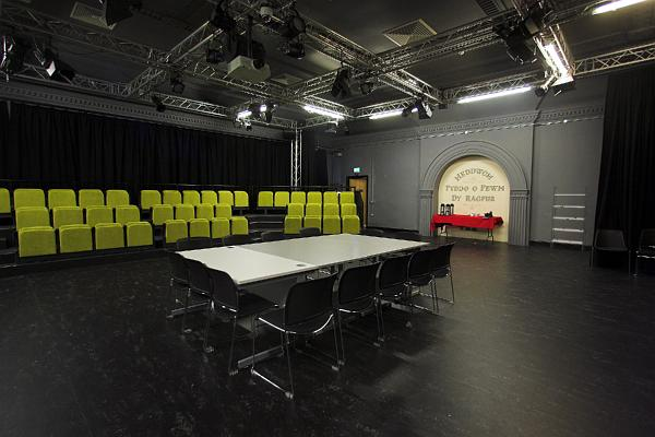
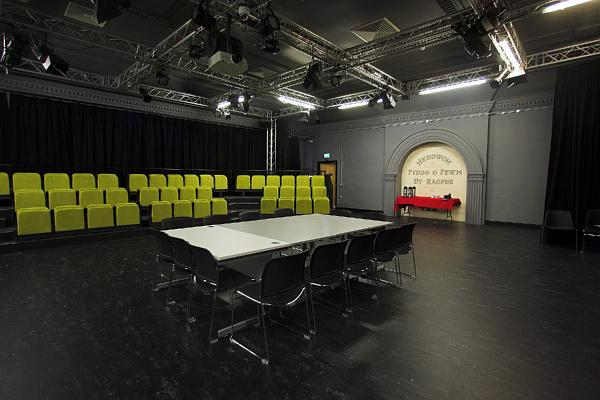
- shelving unit [549,186,590,252]
